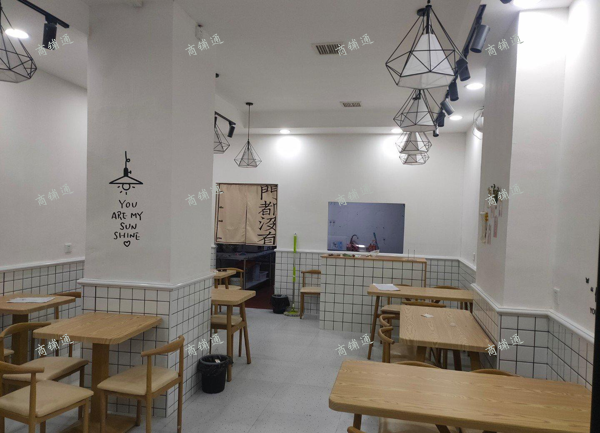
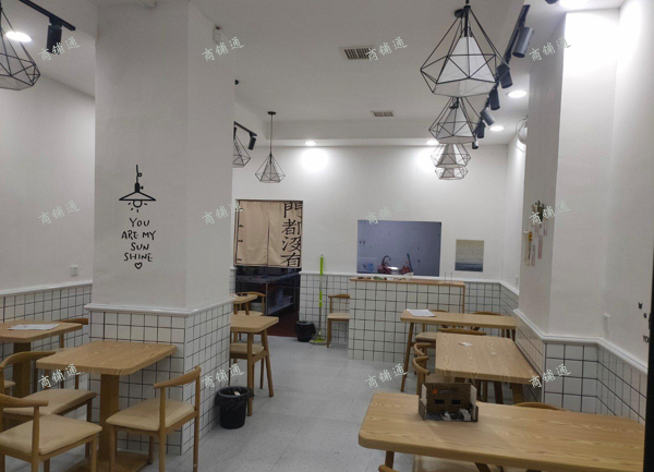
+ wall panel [417,382,480,423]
+ wall art [453,239,485,274]
